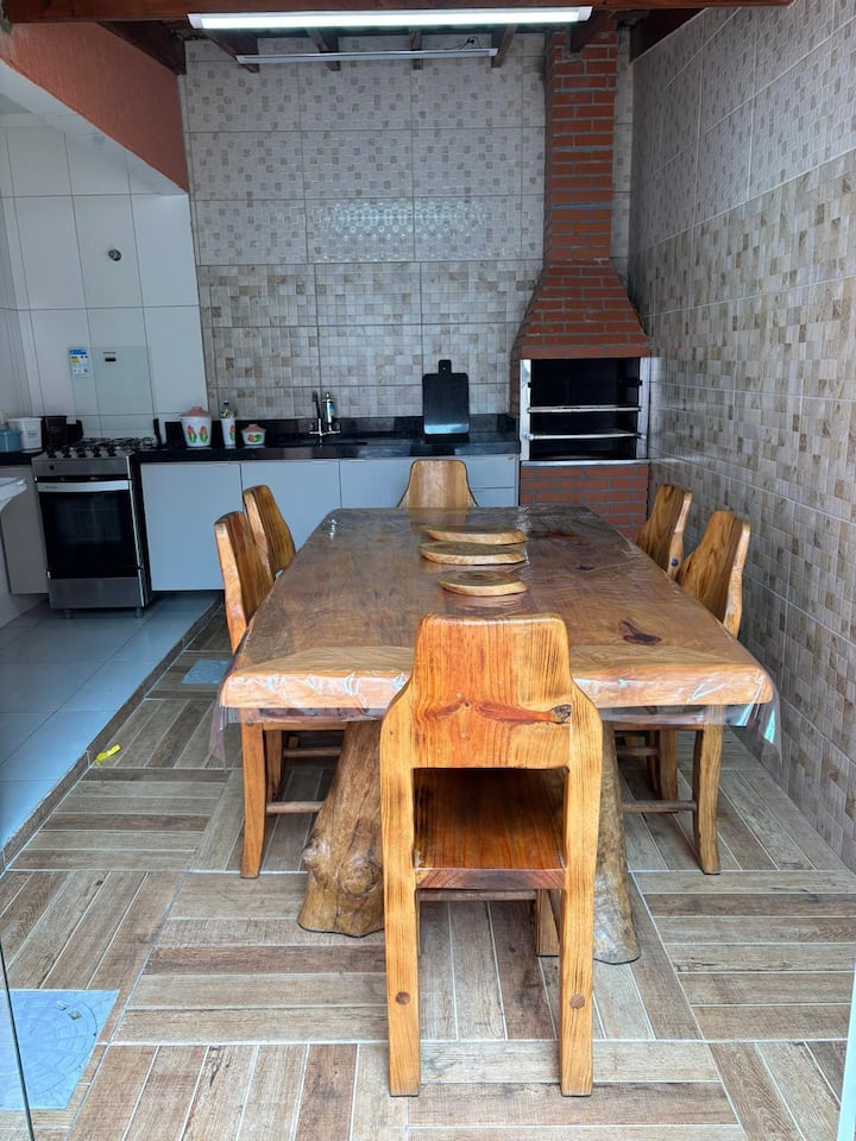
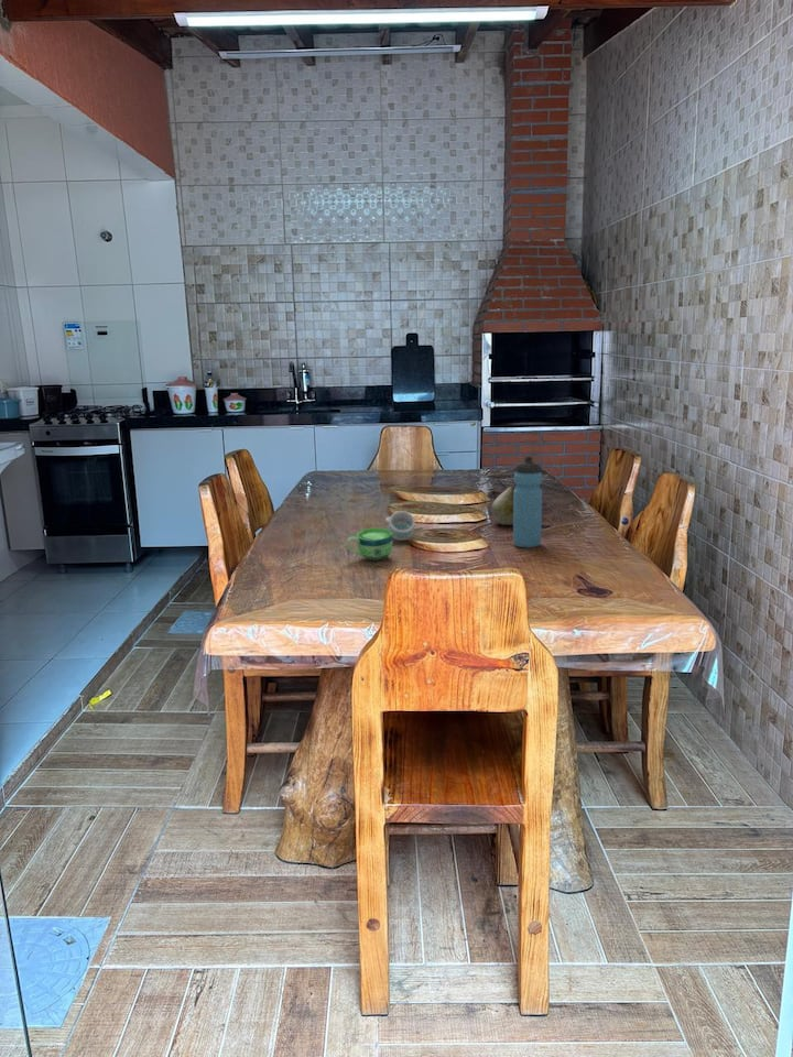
+ napkin ring [384,510,416,542]
+ water bottle [512,455,543,549]
+ cup [345,527,393,562]
+ fruit [490,486,517,526]
